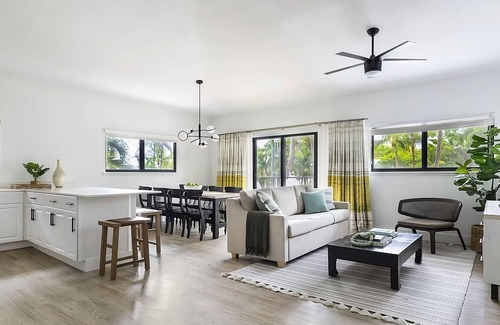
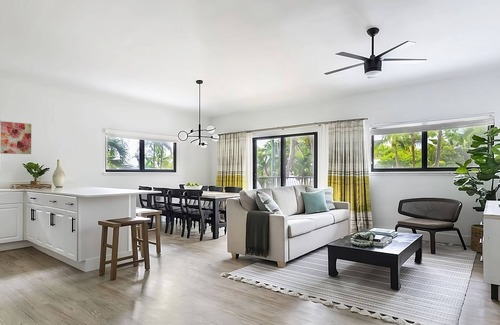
+ wall art [0,120,32,155]
